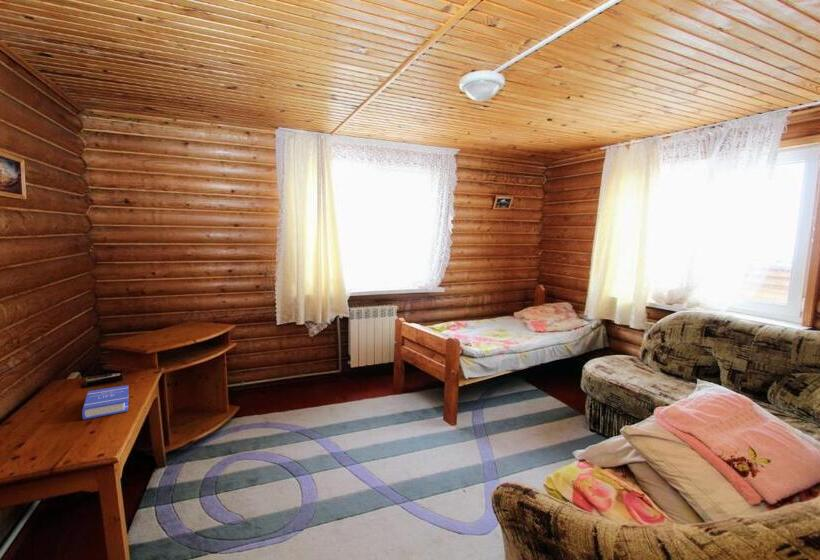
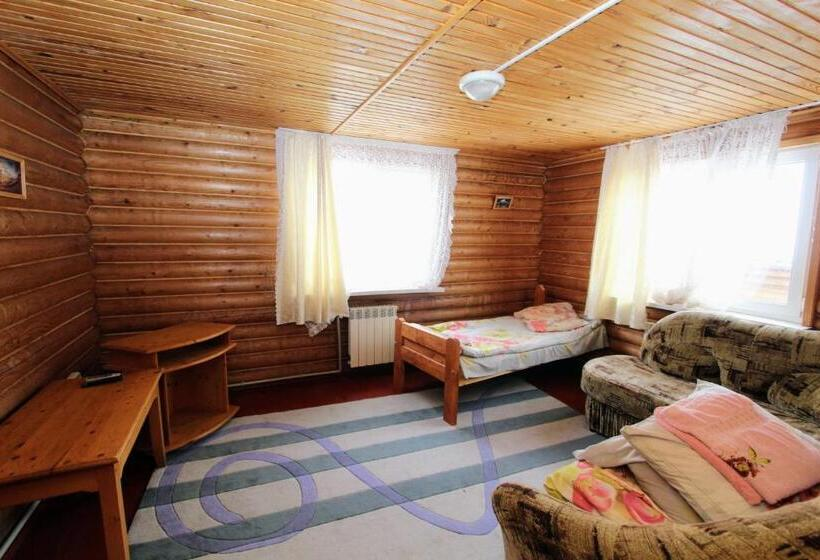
- book [81,384,130,420]
